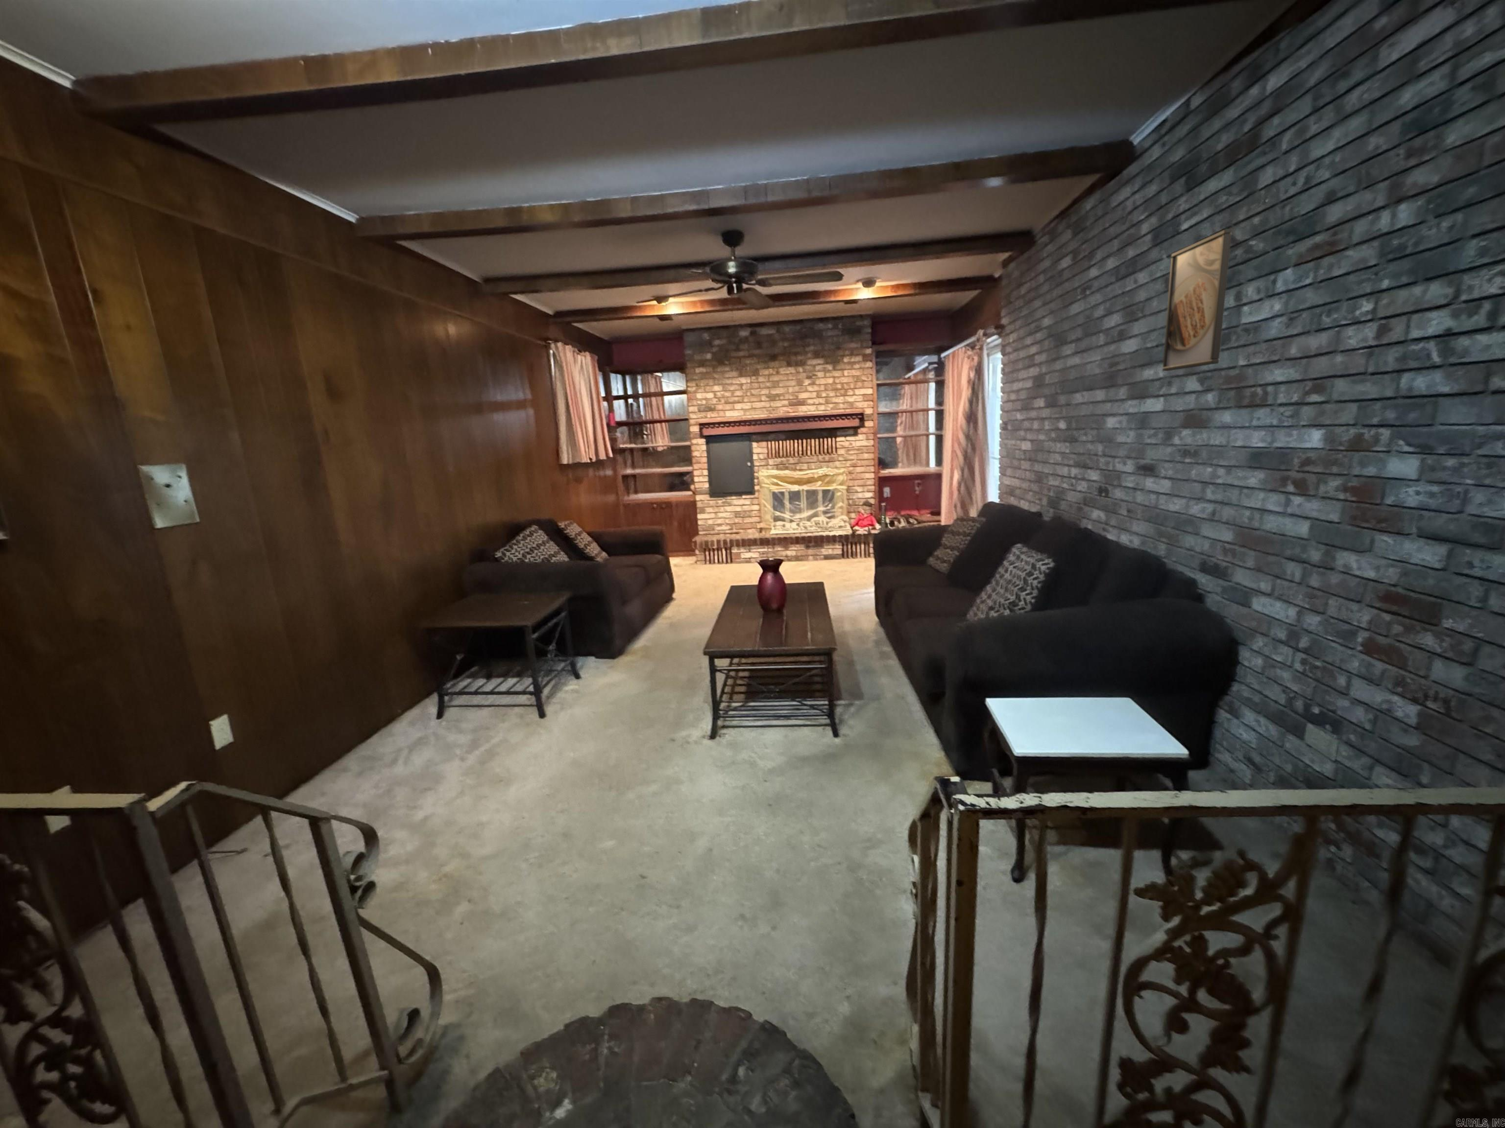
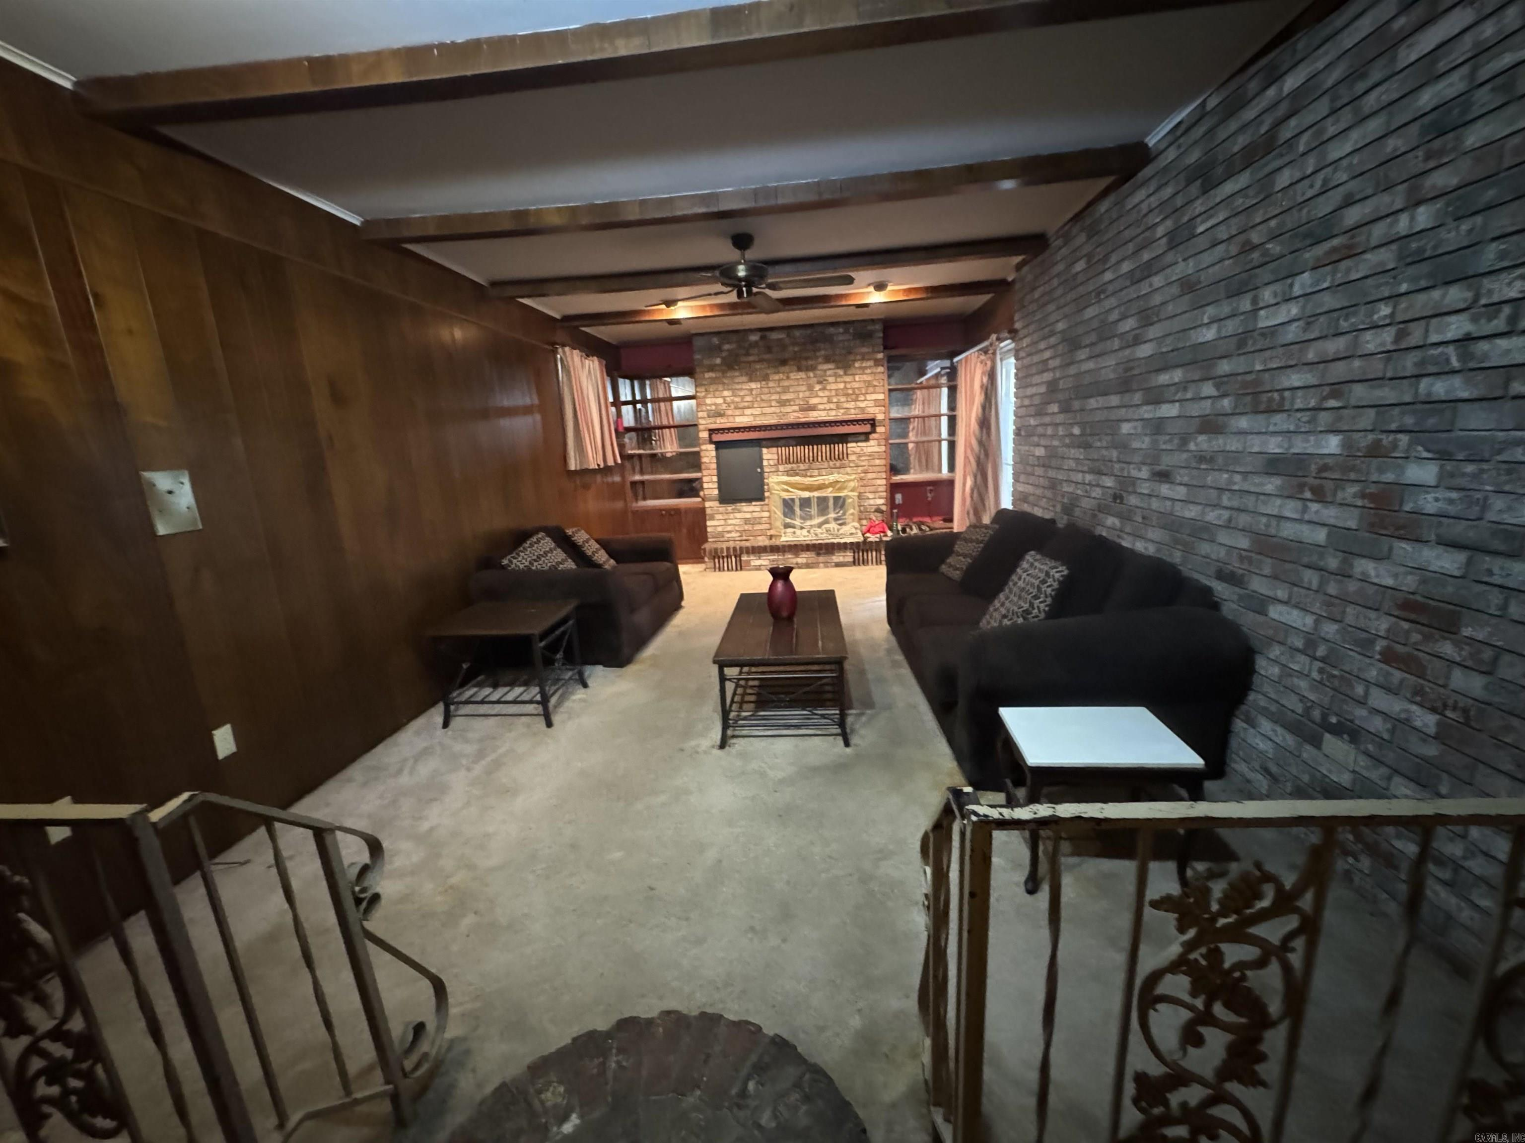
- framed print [1163,229,1232,372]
